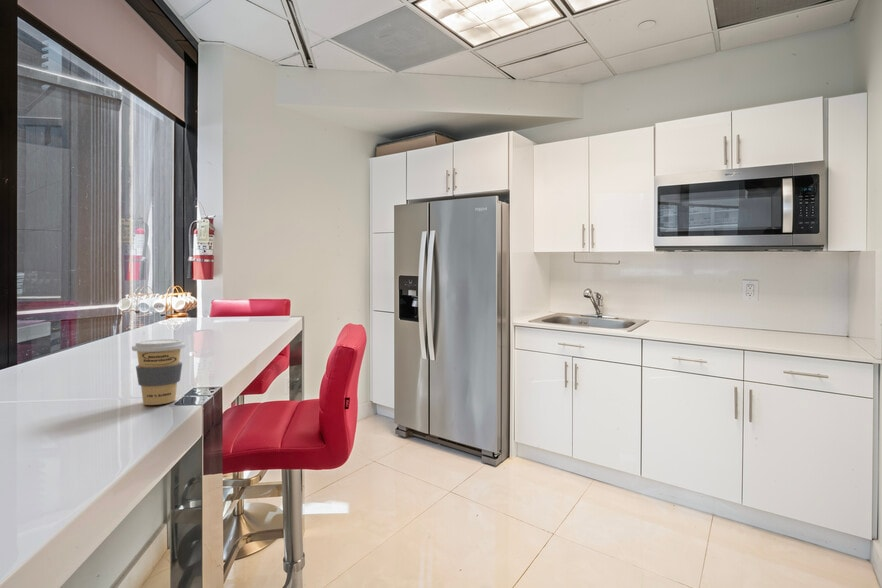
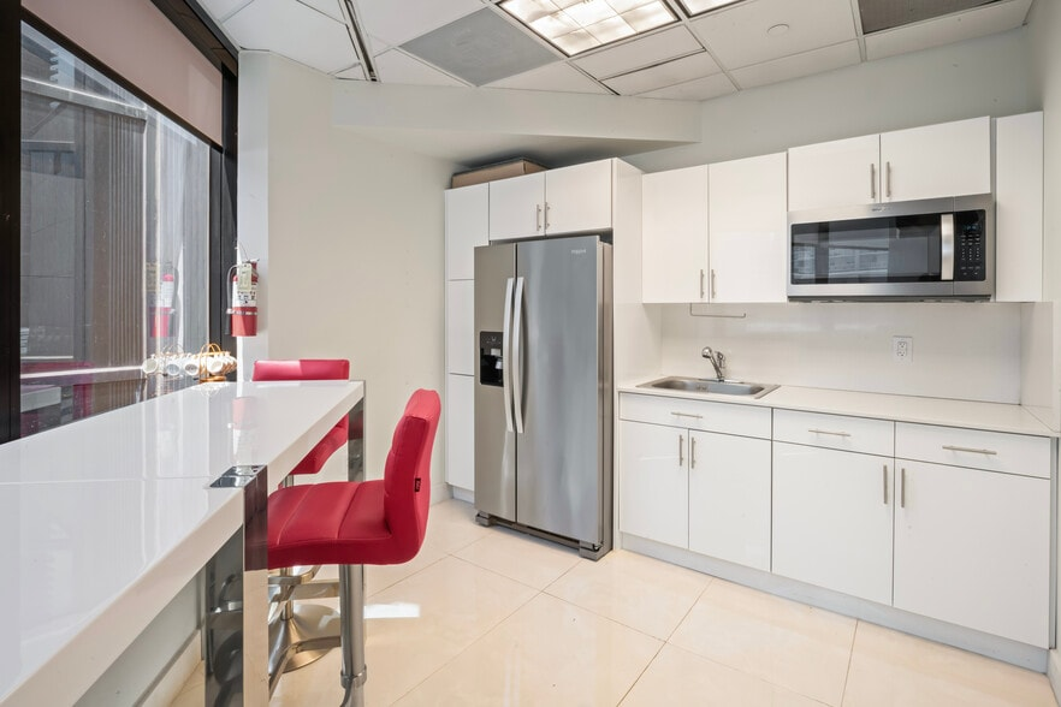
- coffee cup [131,338,186,406]
